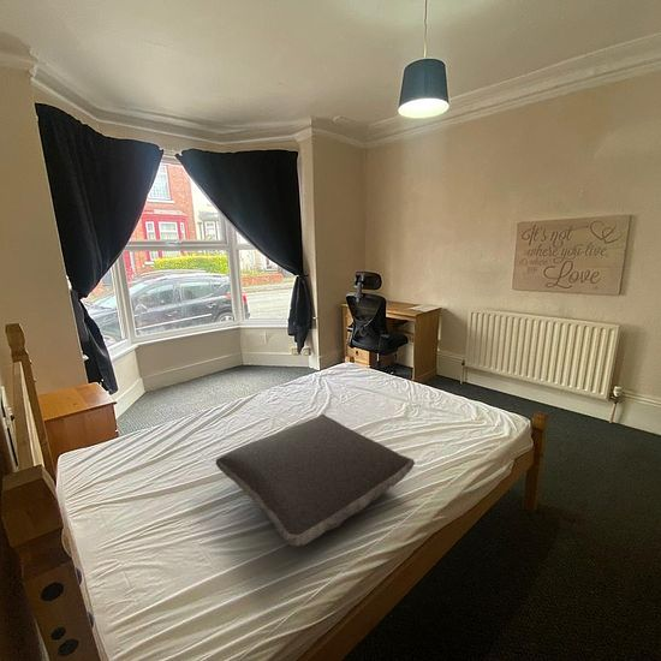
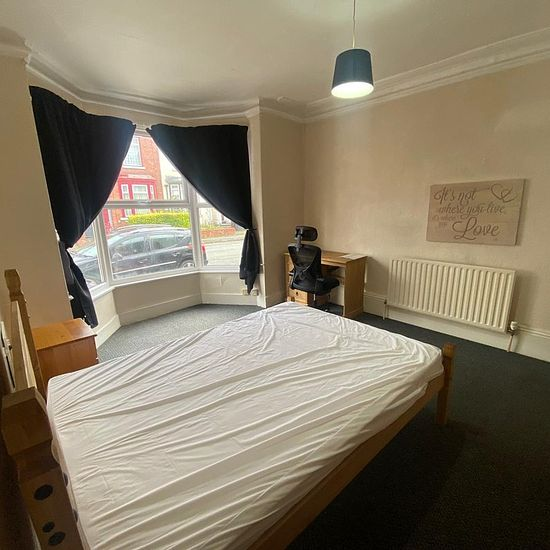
- pillow [215,413,416,547]
